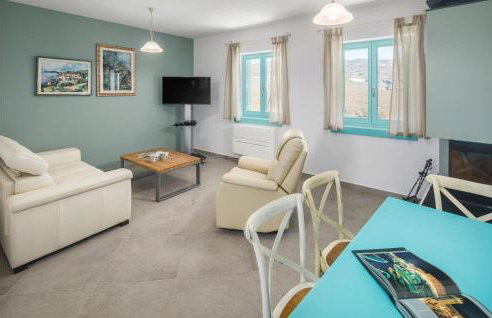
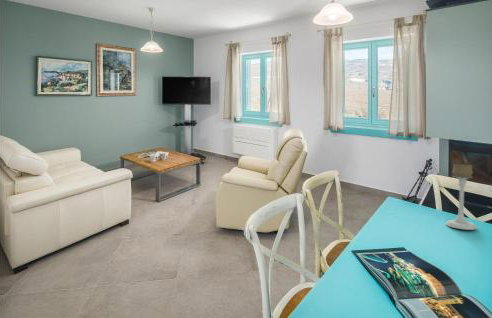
+ candle holder [444,163,478,231]
